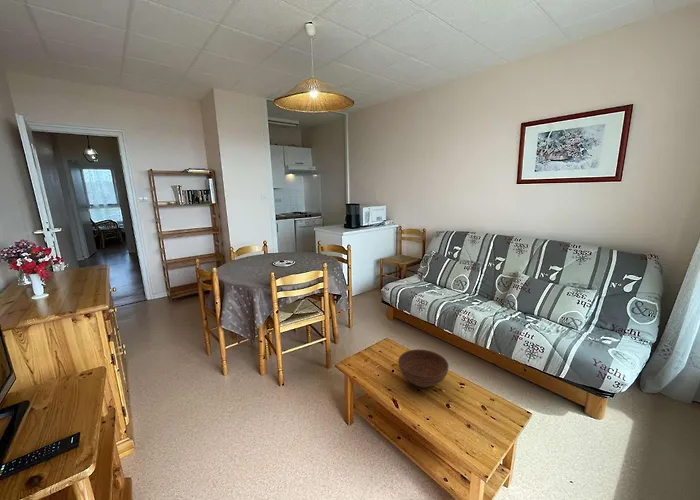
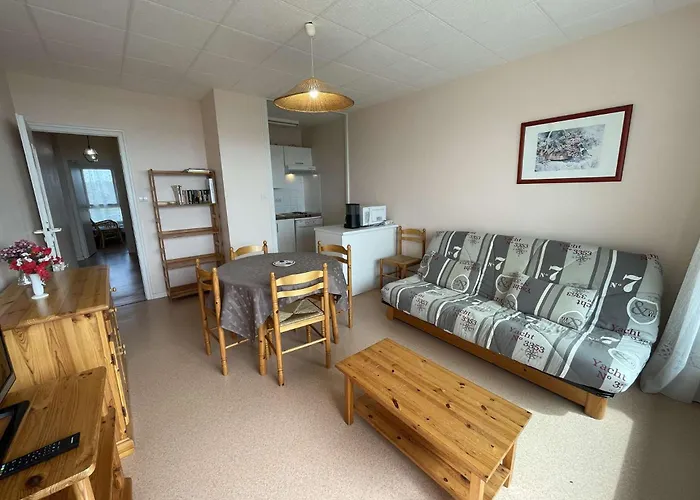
- bowl [397,348,449,389]
